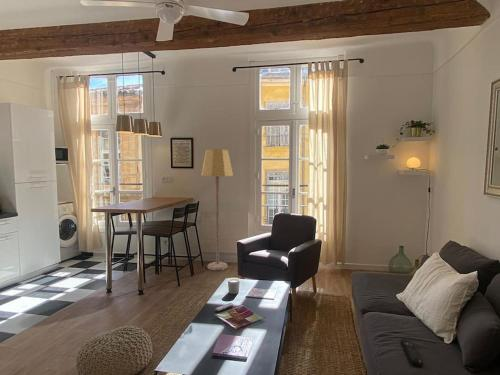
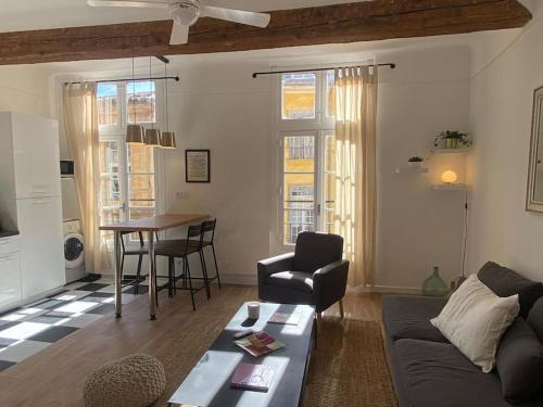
- lamp [200,148,234,271]
- remote control [400,337,424,367]
